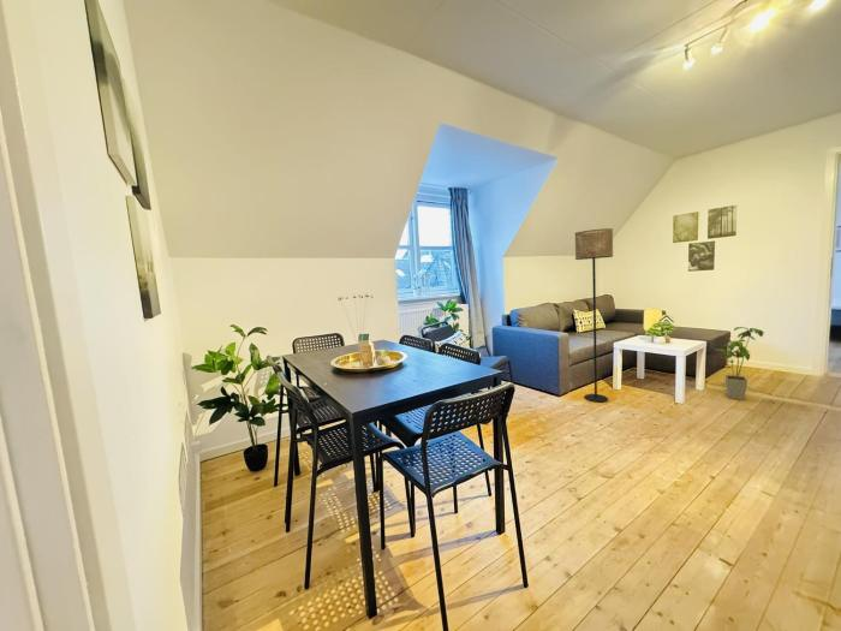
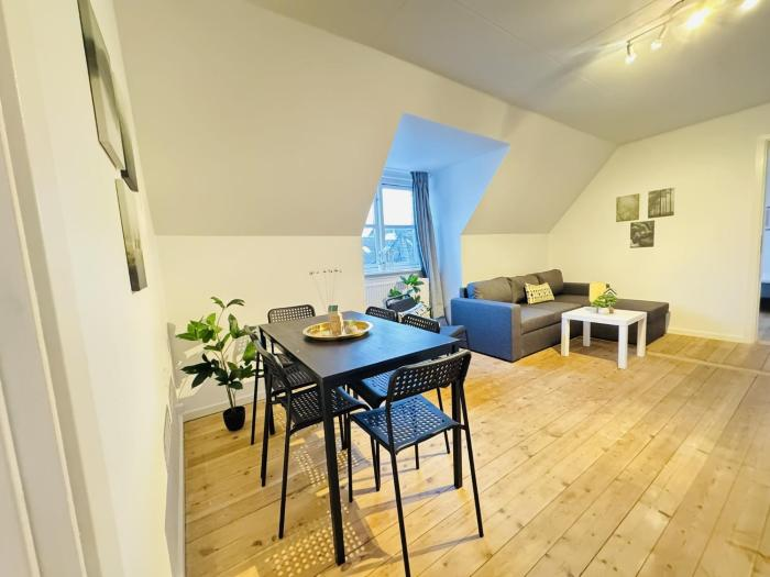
- house plant [714,326,765,401]
- floor lamp [574,227,614,404]
